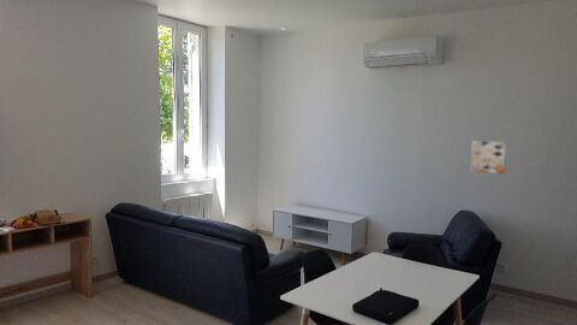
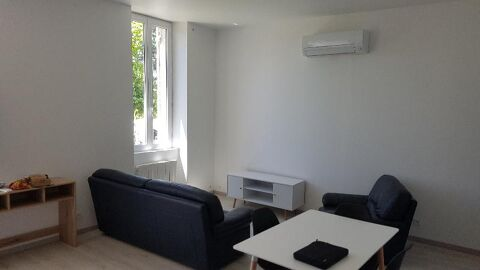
- wall art [470,140,507,175]
